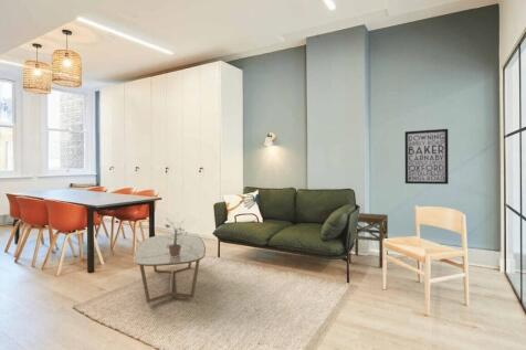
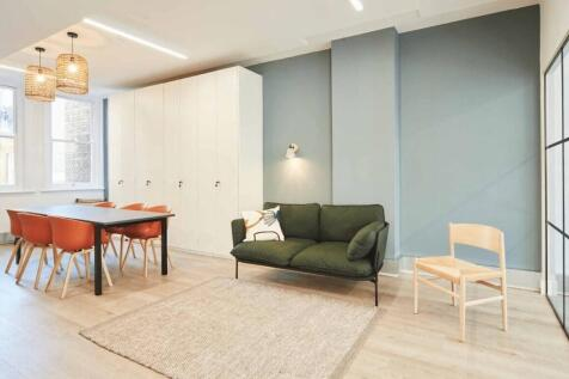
- wall art [404,128,450,185]
- side table [348,212,389,268]
- potted plant [165,216,188,257]
- coffee table [133,233,207,304]
